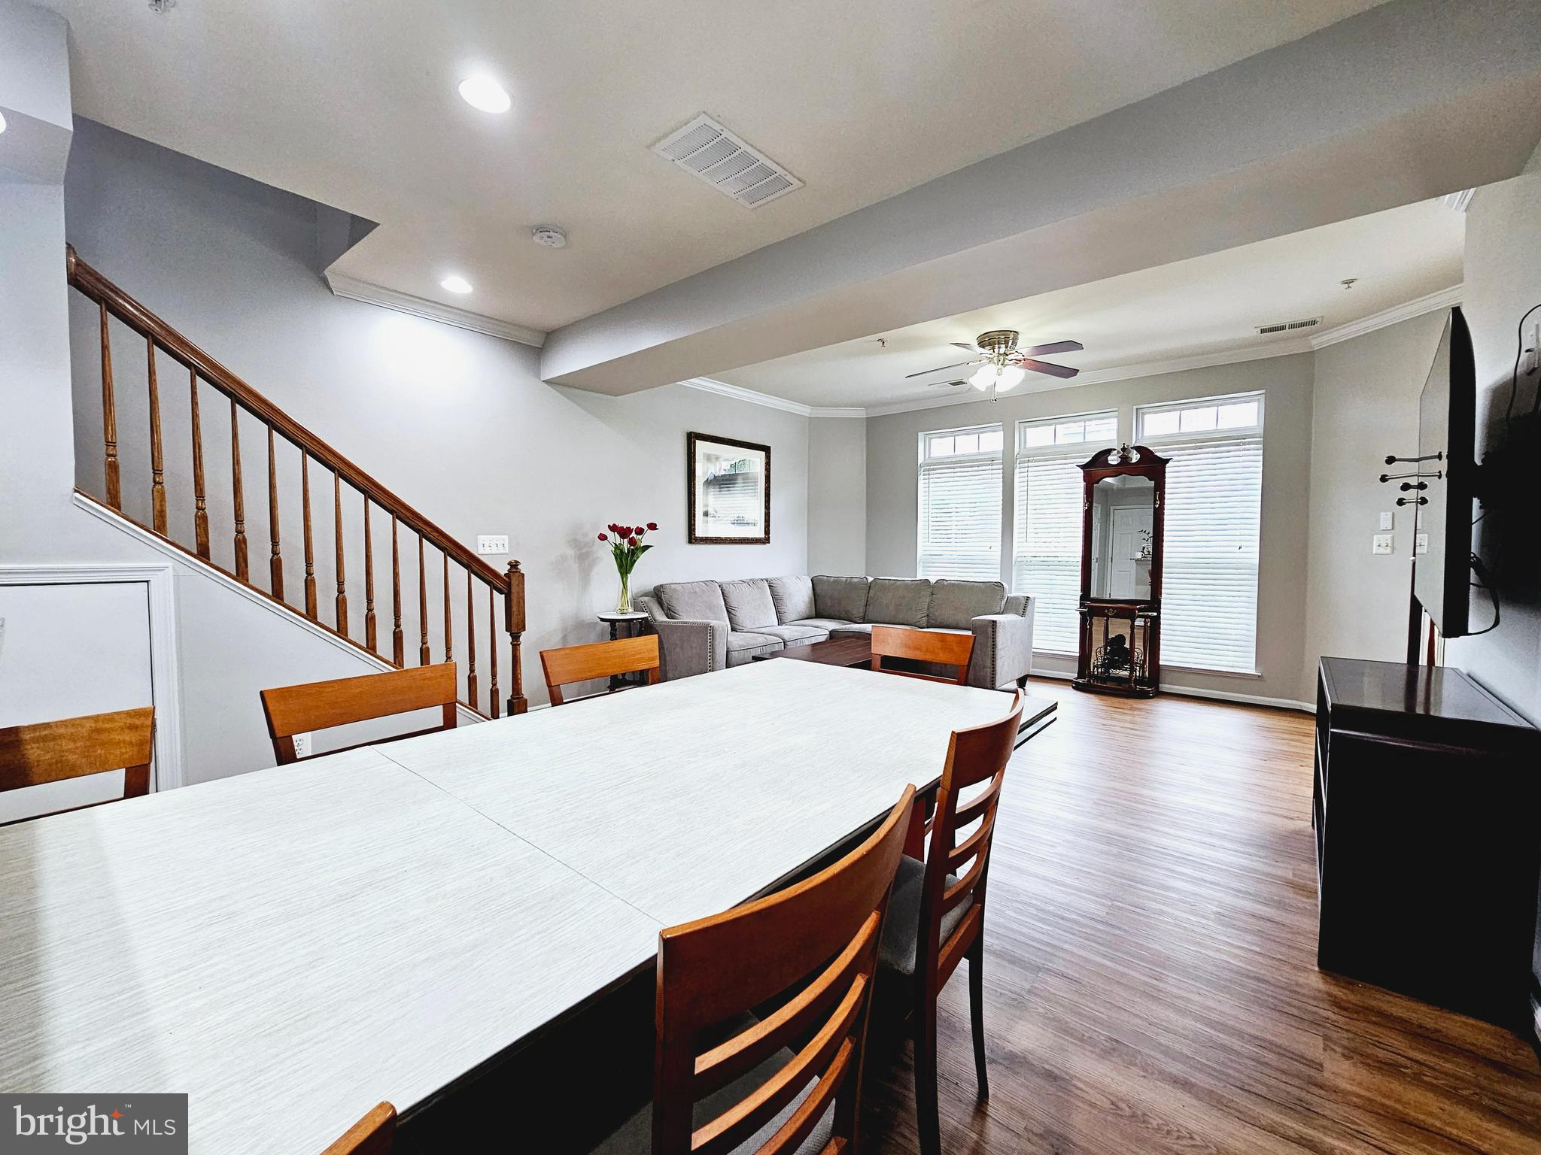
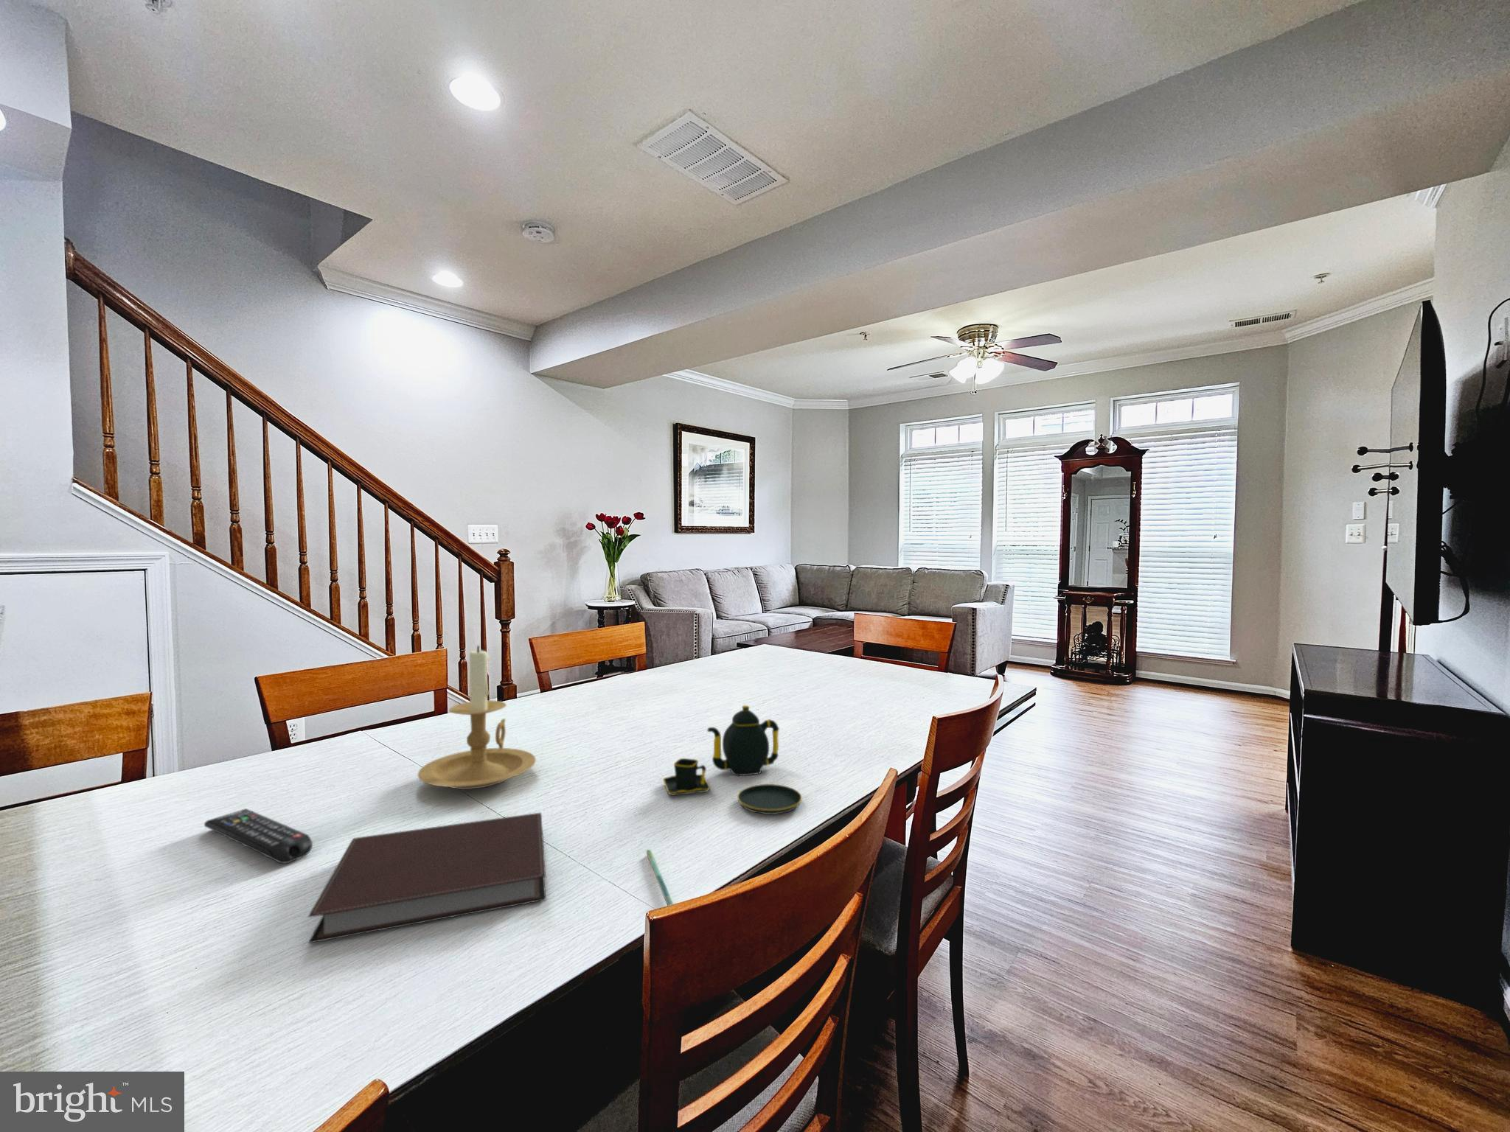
+ notebook [307,811,547,944]
+ teapot [662,705,803,815]
+ pen [646,849,674,906]
+ candle holder [417,644,536,790]
+ remote control [203,807,314,863]
